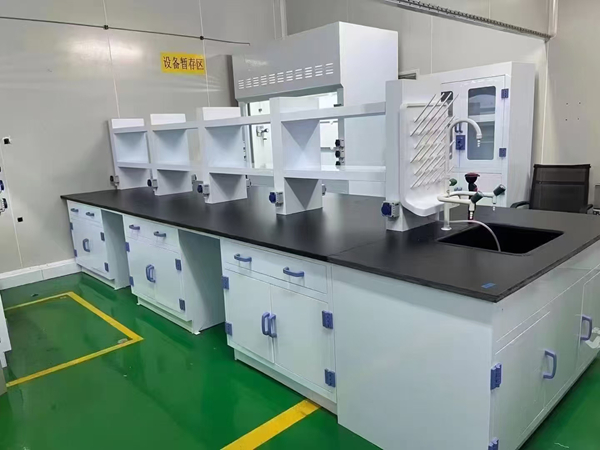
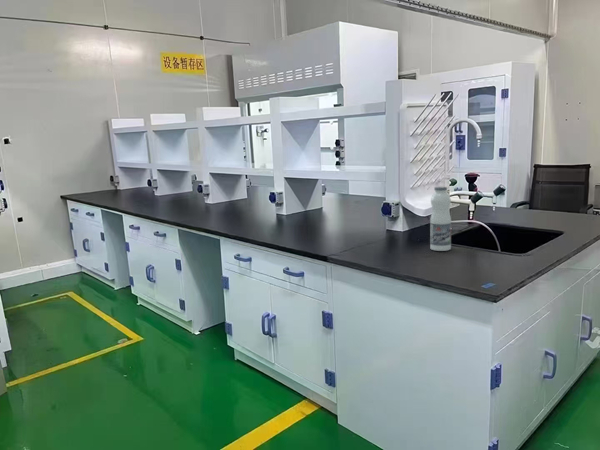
+ beverage bottle [429,186,452,252]
